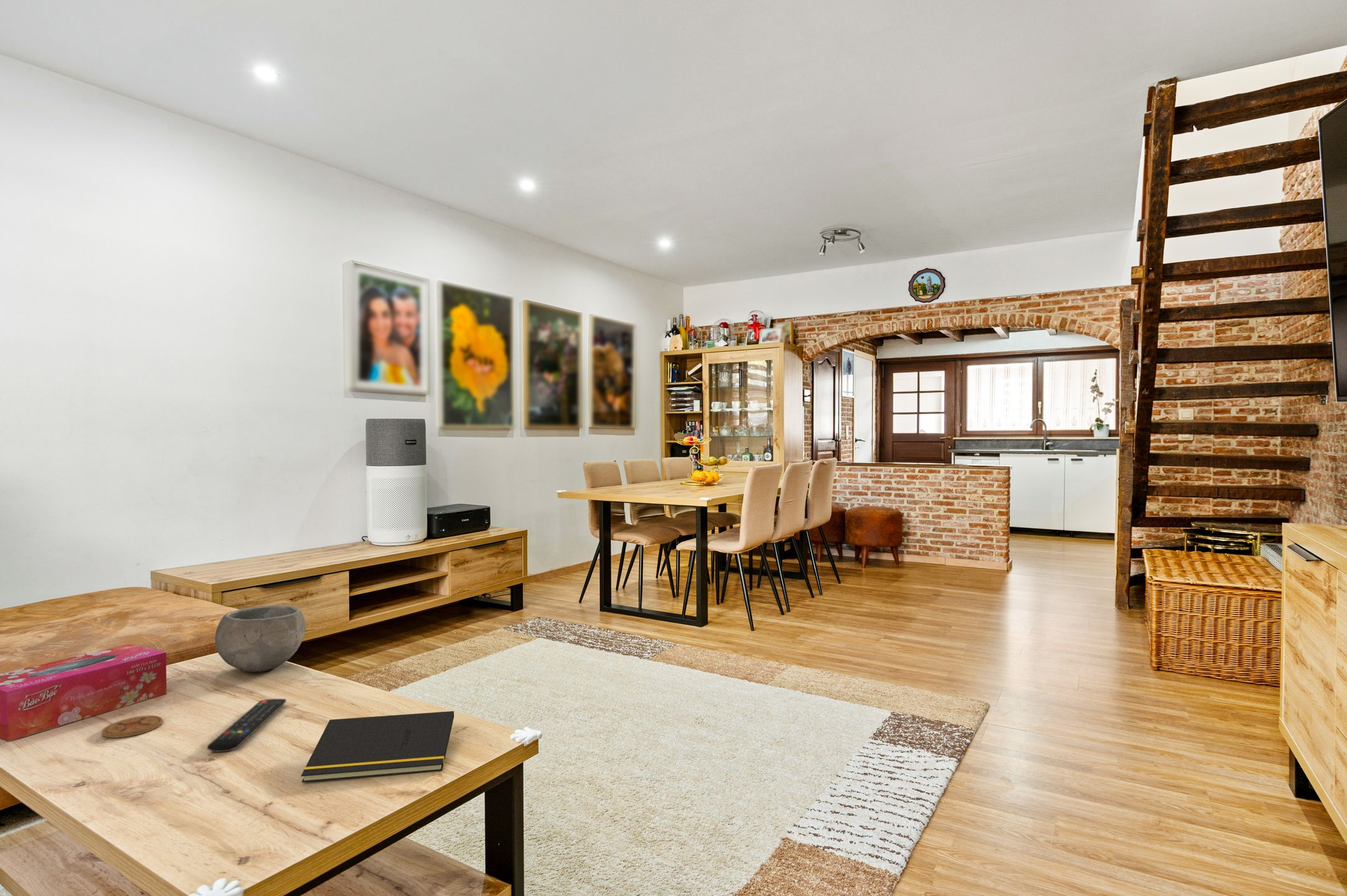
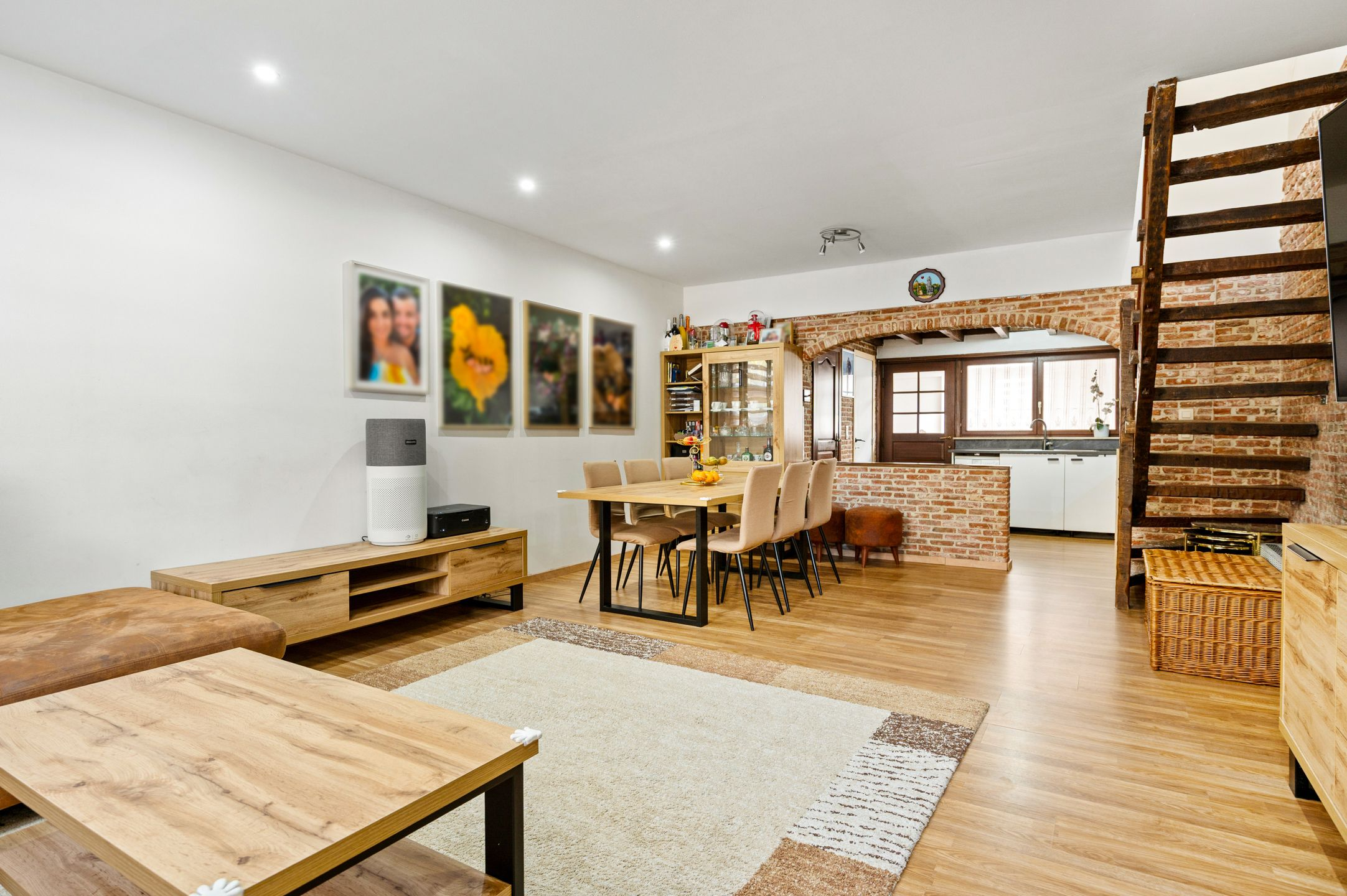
- tissue box [0,643,167,742]
- coaster [101,715,163,739]
- notepad [301,711,454,783]
- bowl [214,605,306,673]
- remote control [207,698,287,752]
